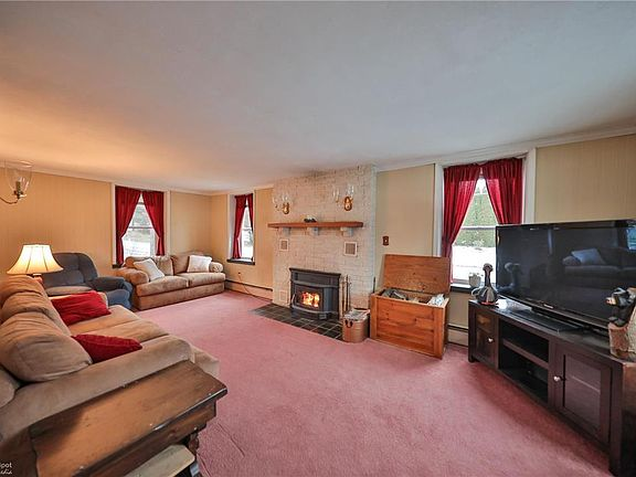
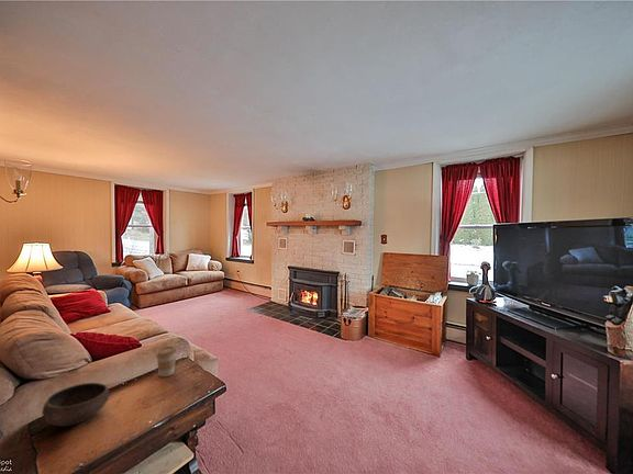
+ bowl [42,382,110,427]
+ coffee cup [155,346,178,377]
